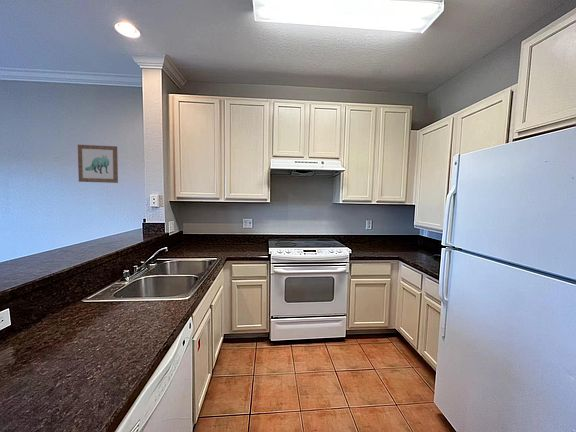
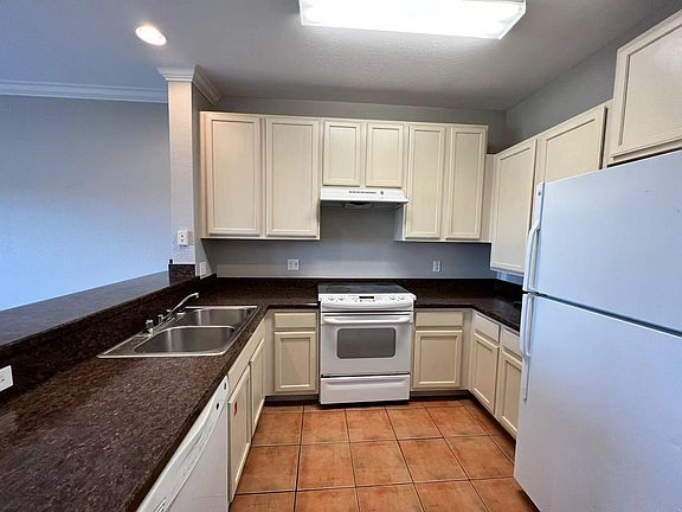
- wall art [77,144,119,184]
